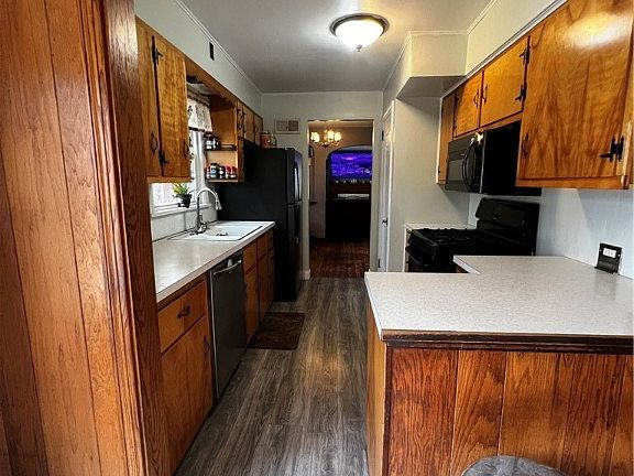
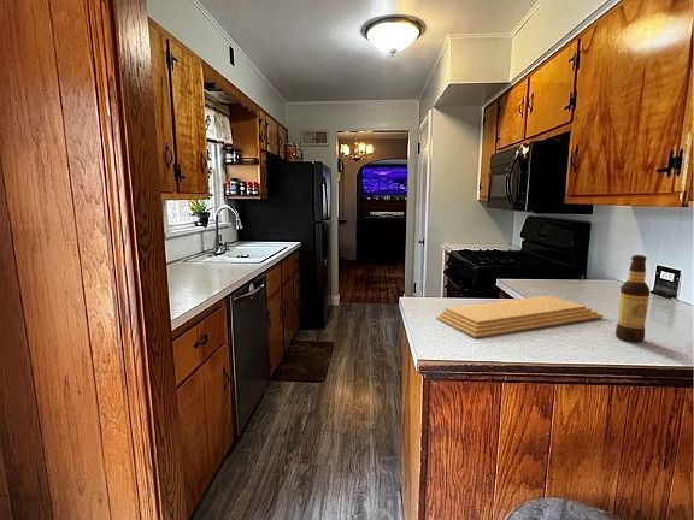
+ cutting board [435,295,605,339]
+ bottle [614,254,651,343]
